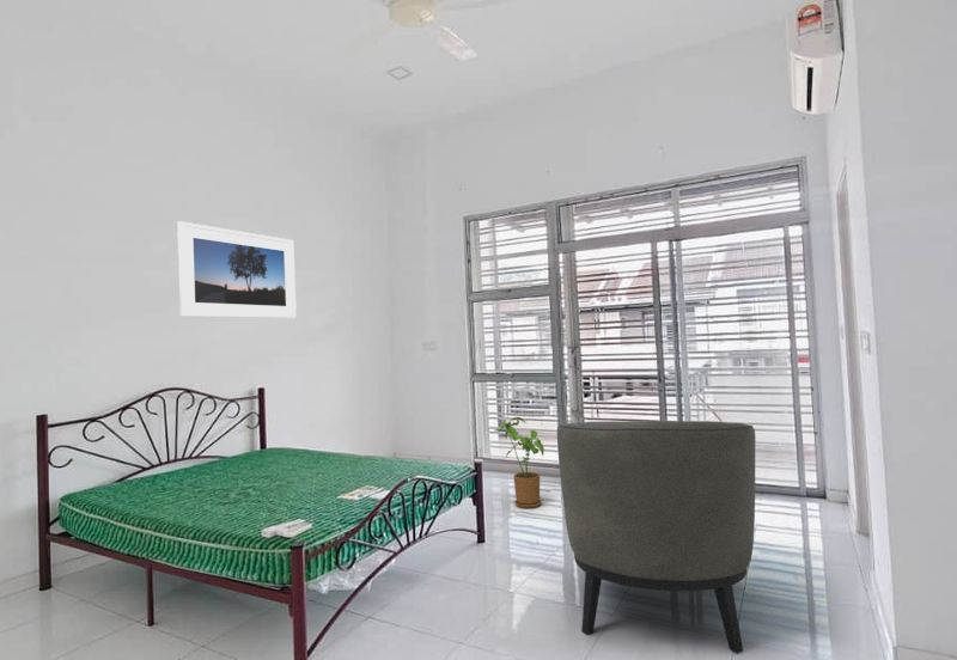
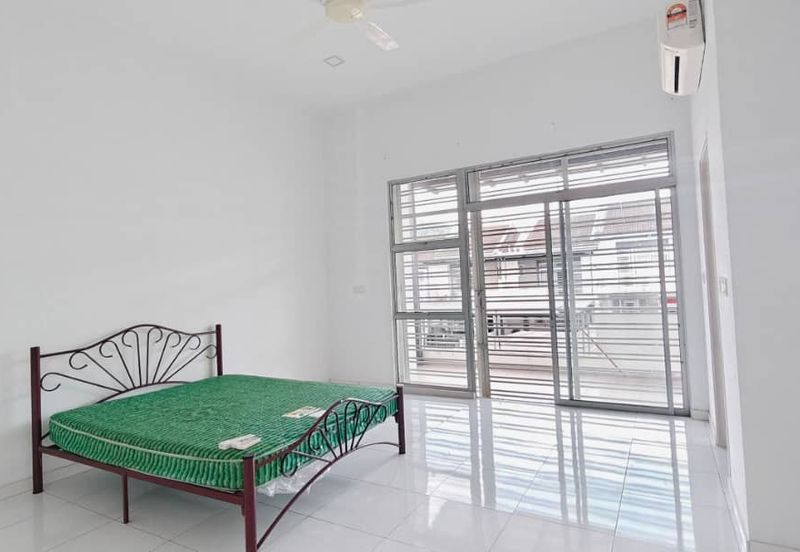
- house plant [494,416,545,509]
- armchair [556,420,756,654]
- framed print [176,220,298,319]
